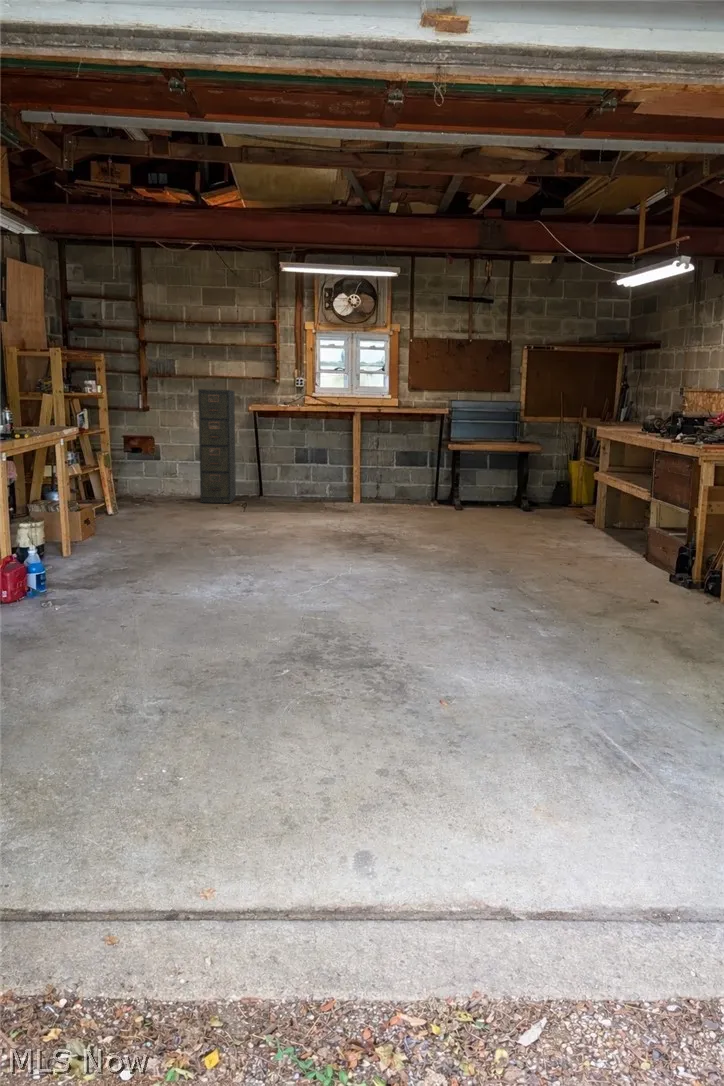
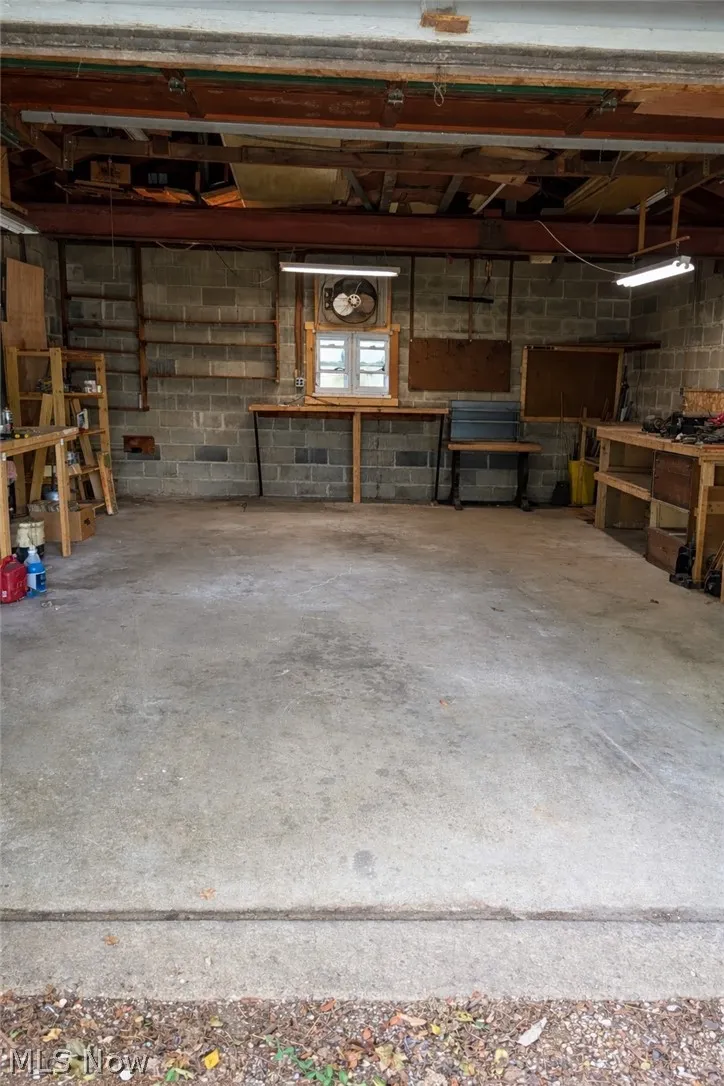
- filing cabinet [197,388,237,504]
